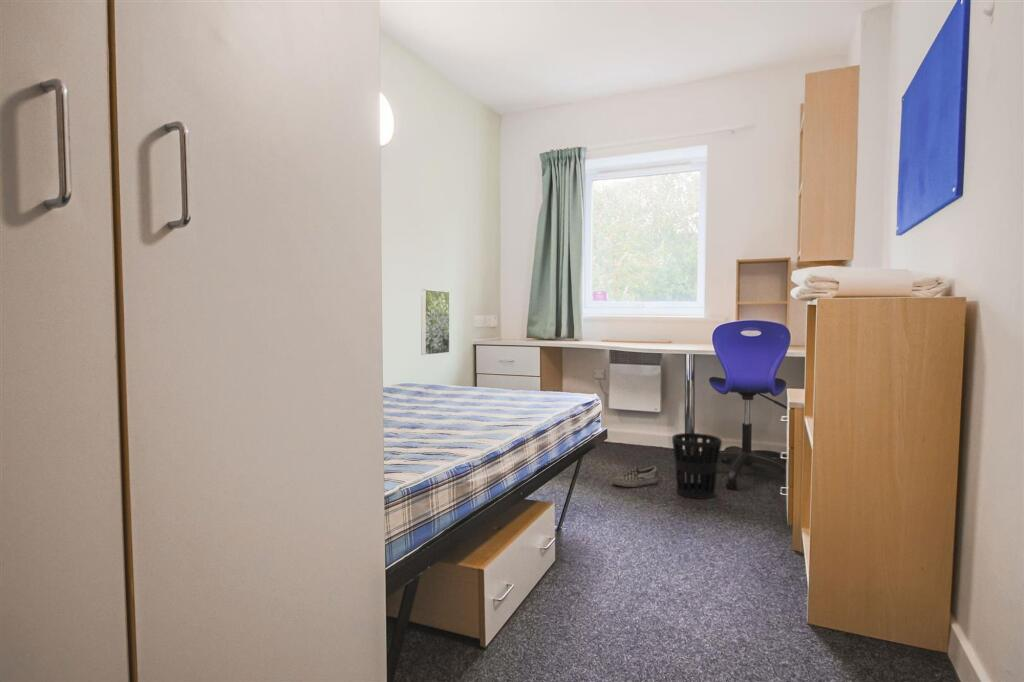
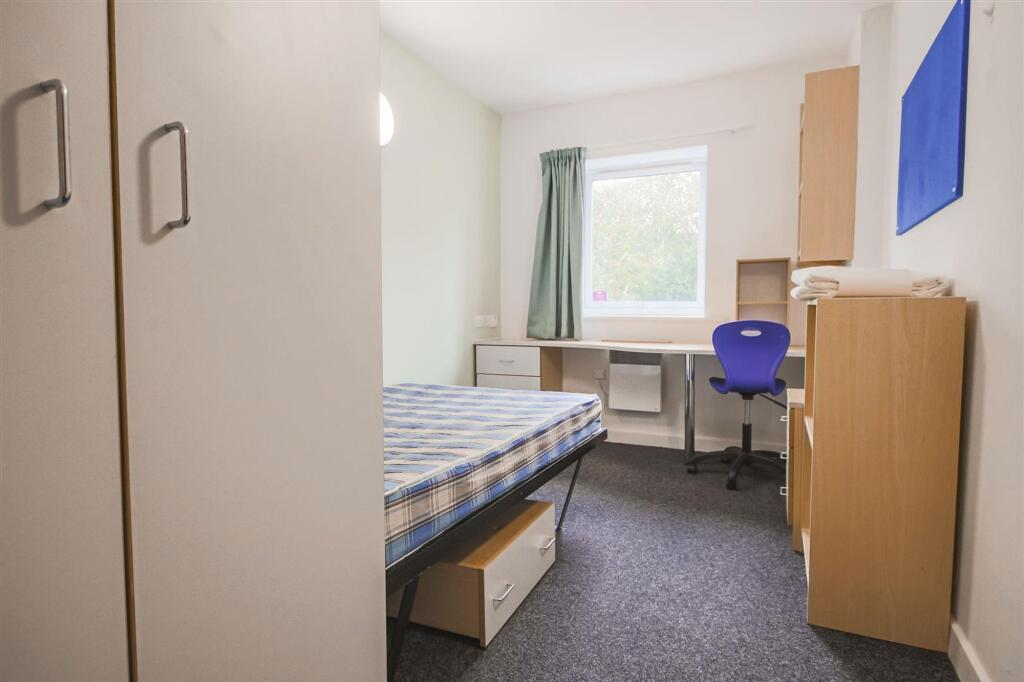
- wastebasket [671,432,723,500]
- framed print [420,288,451,356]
- shoe [611,465,660,488]
